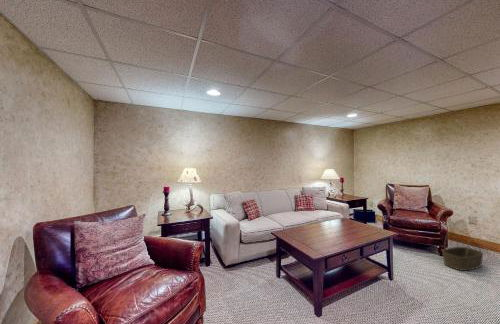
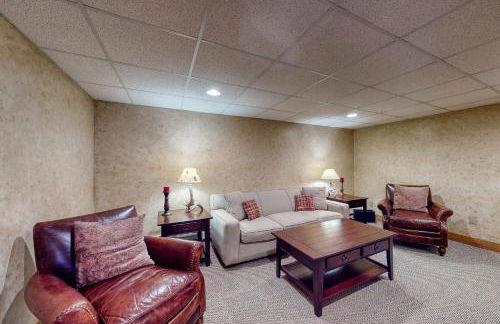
- basket [441,231,484,272]
